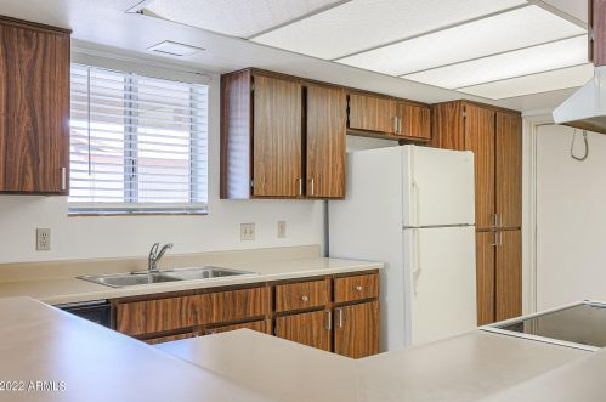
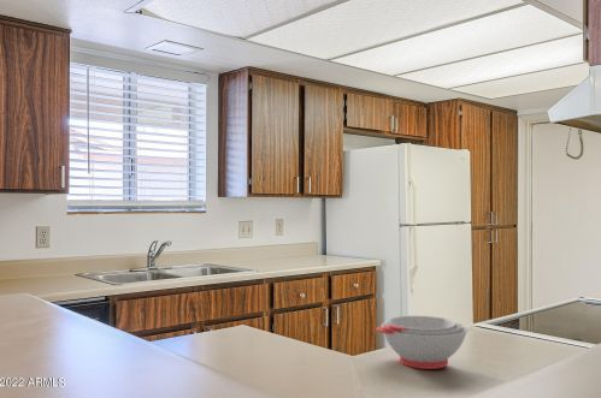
+ soup bowl [375,315,469,370]
